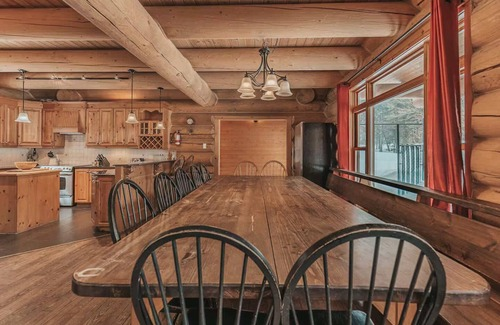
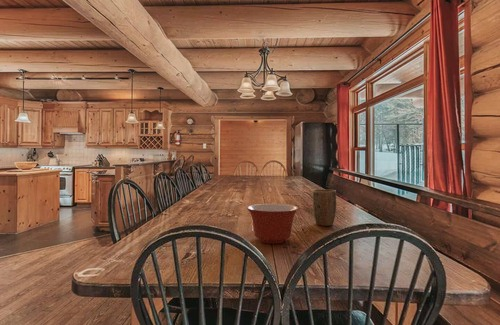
+ plant pot [312,188,337,227]
+ mixing bowl [246,203,300,244]
